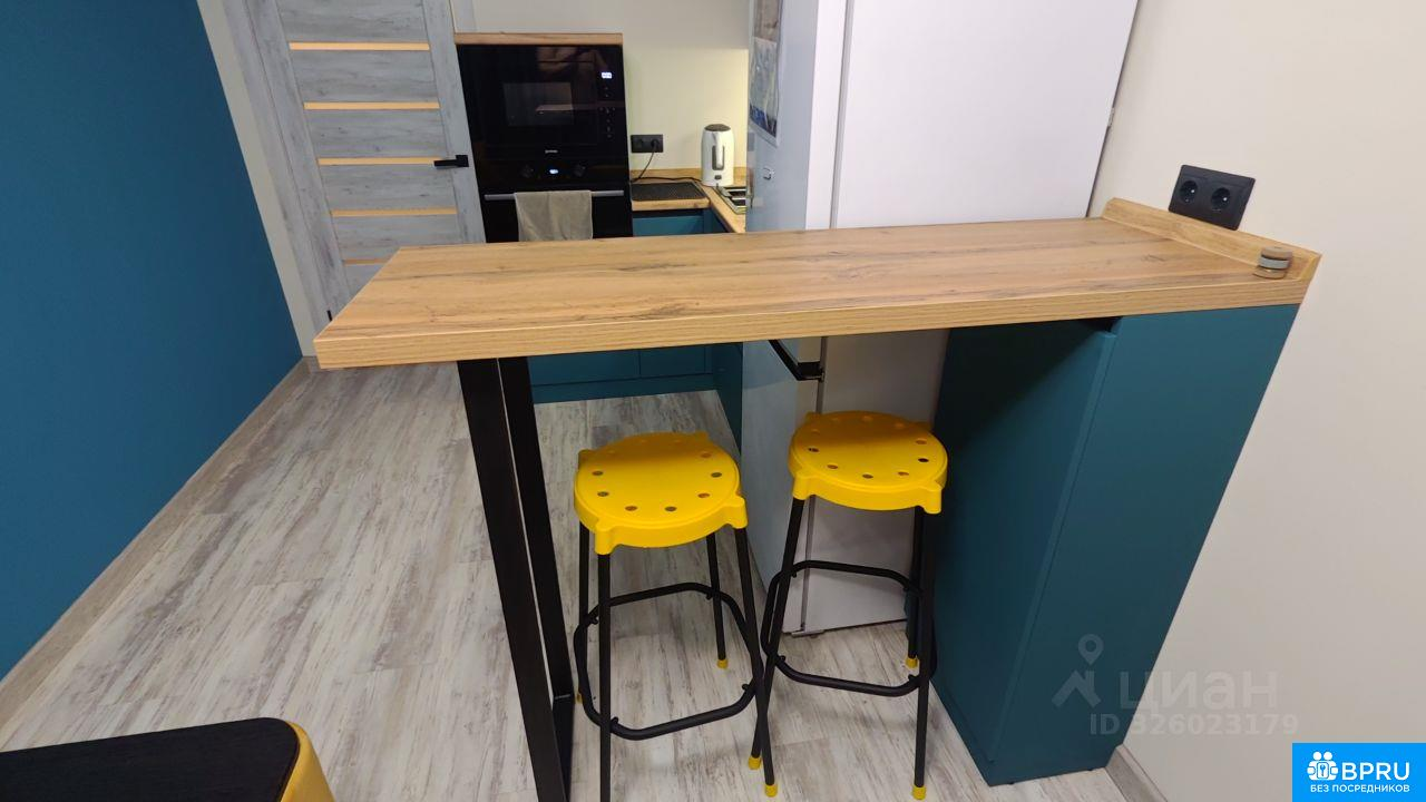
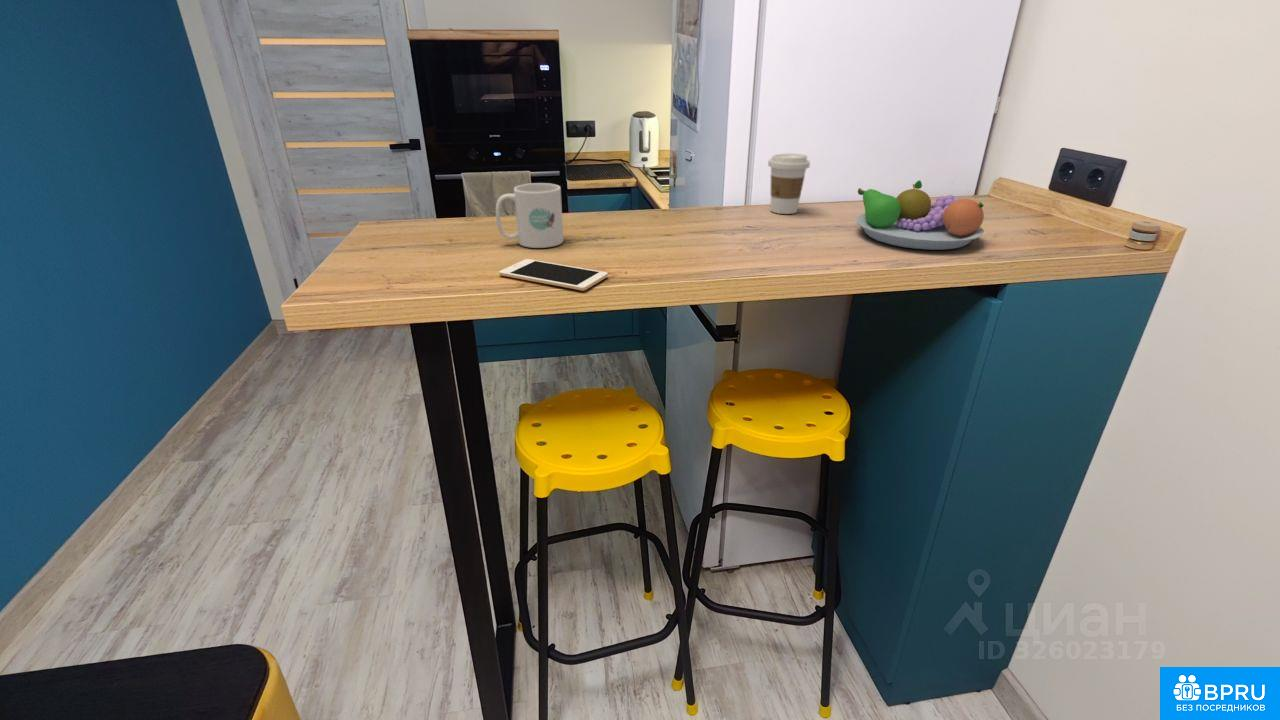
+ coffee cup [767,152,811,215]
+ cell phone [498,258,609,292]
+ mug [495,182,564,249]
+ fruit bowl [855,179,985,251]
